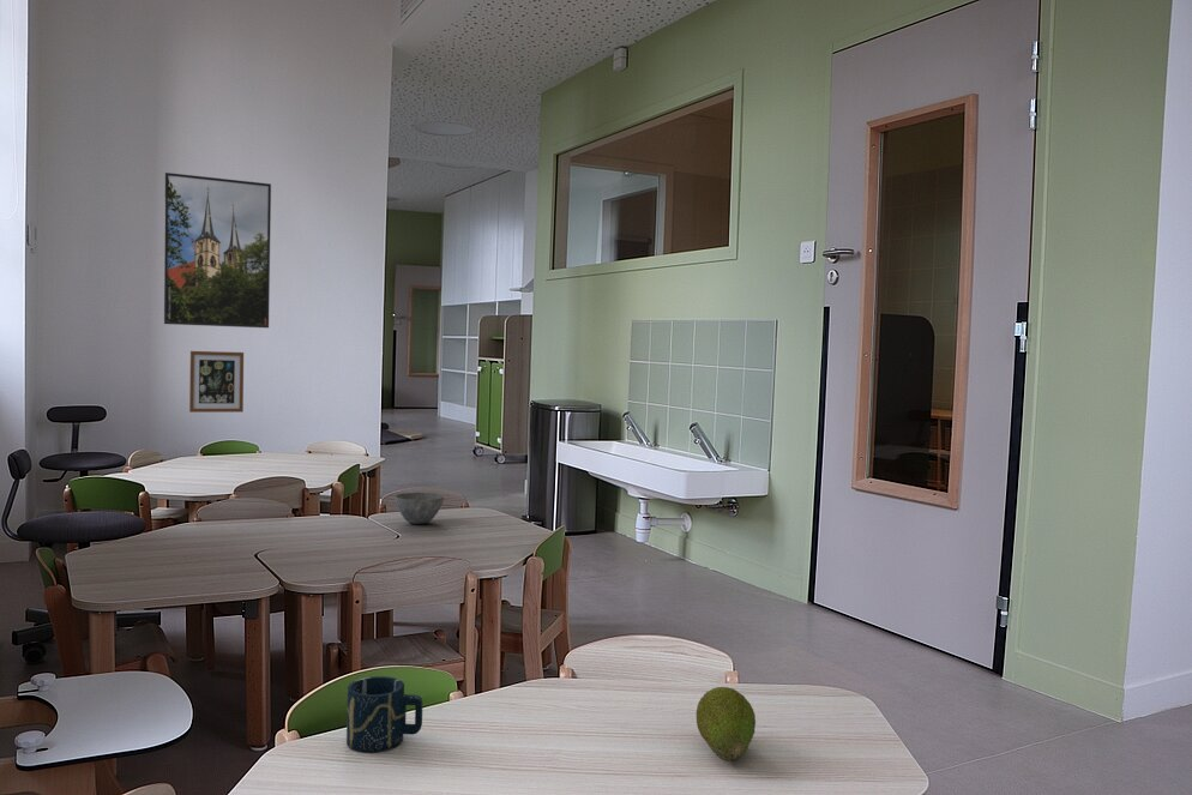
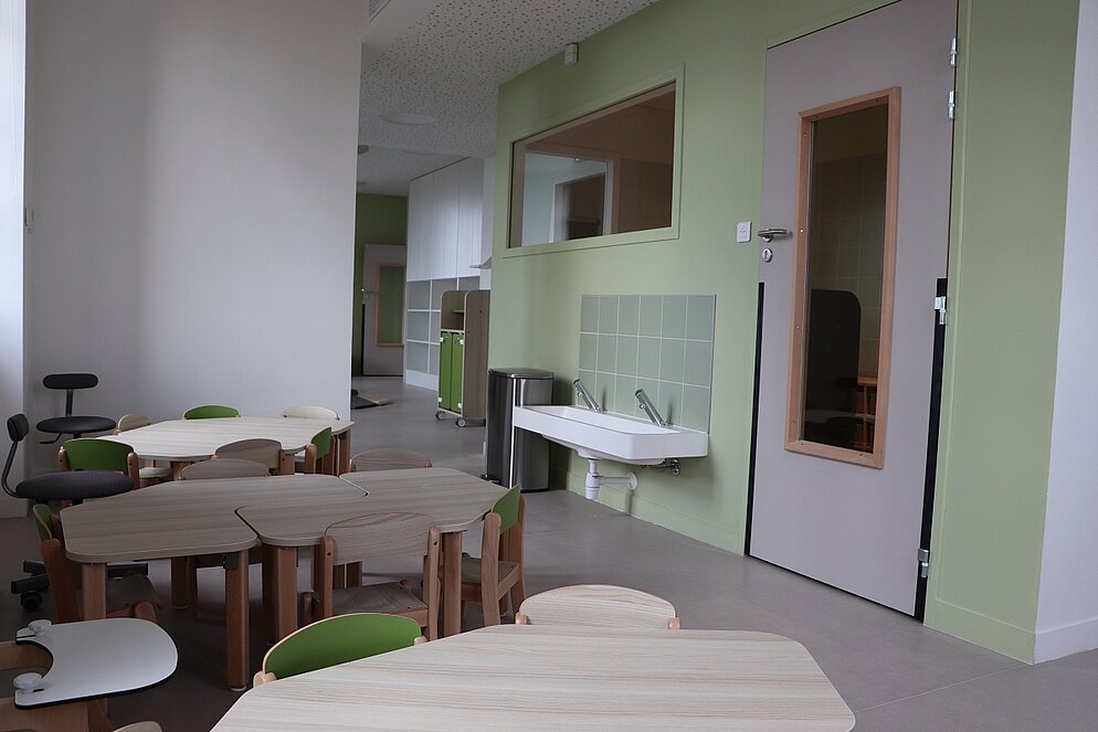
- cup [345,675,423,753]
- wall art [188,350,245,414]
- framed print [163,171,272,330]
- bowl [395,492,445,525]
- fruit [696,686,757,763]
